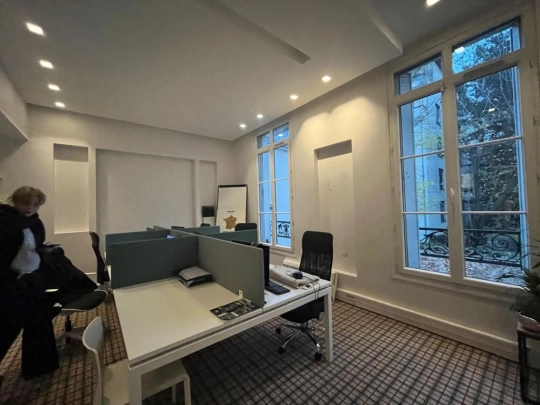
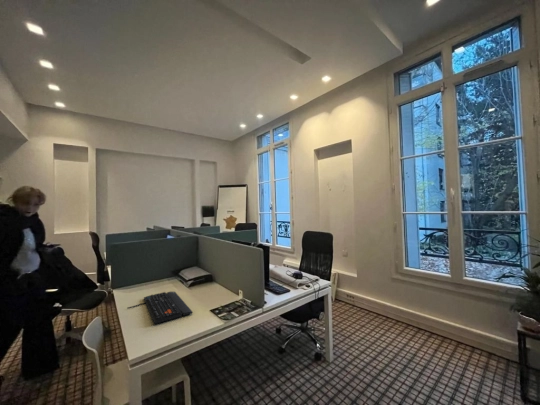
+ keyboard [126,291,194,325]
